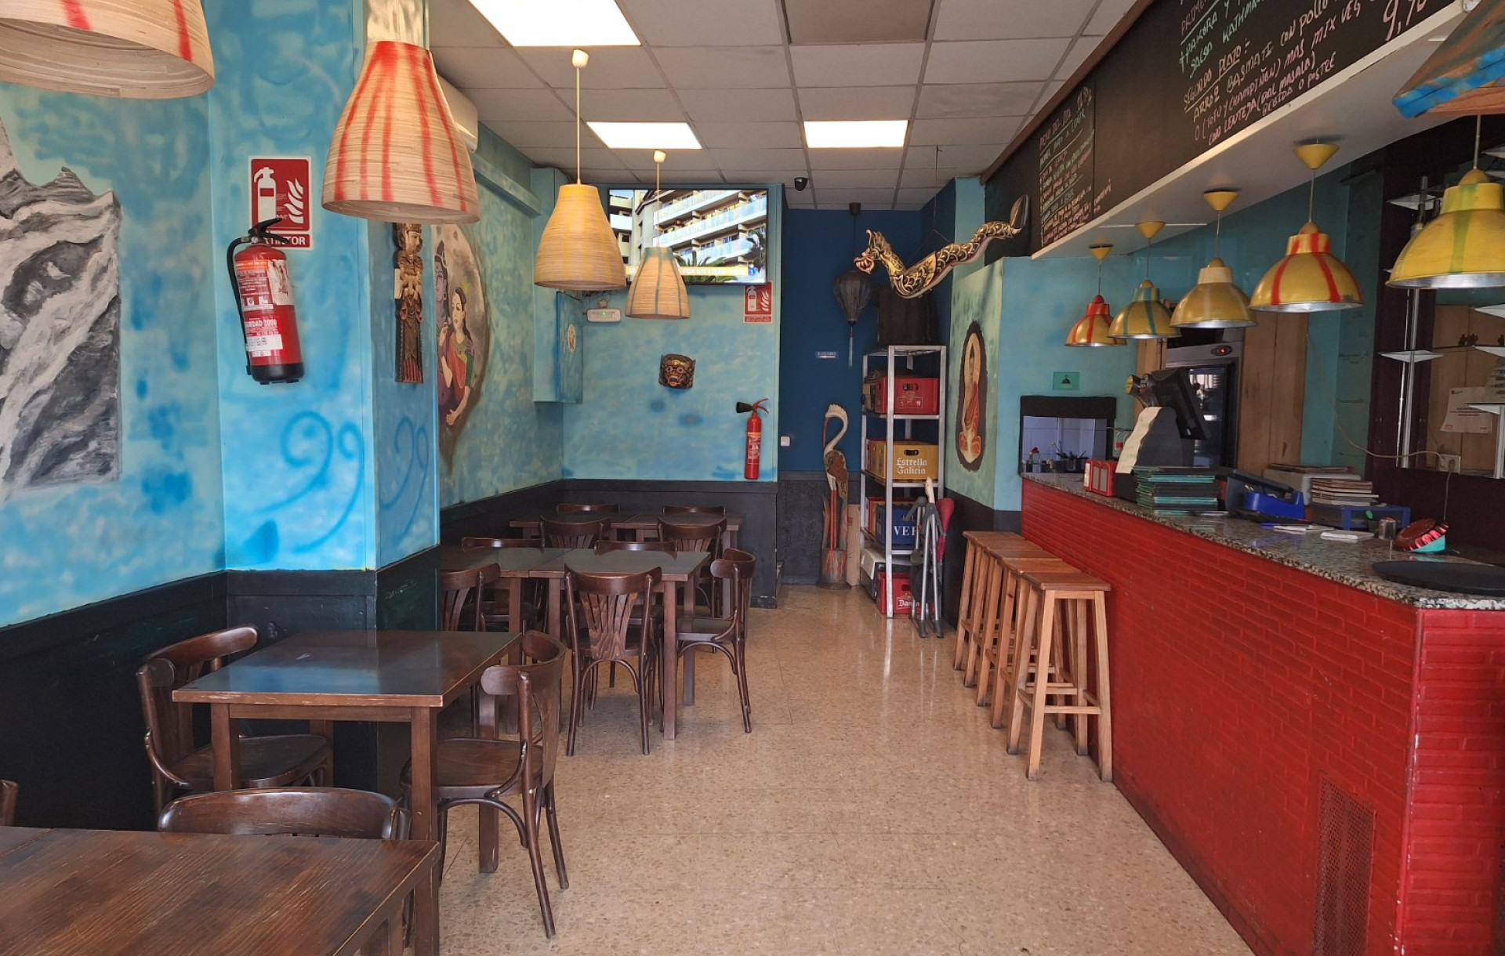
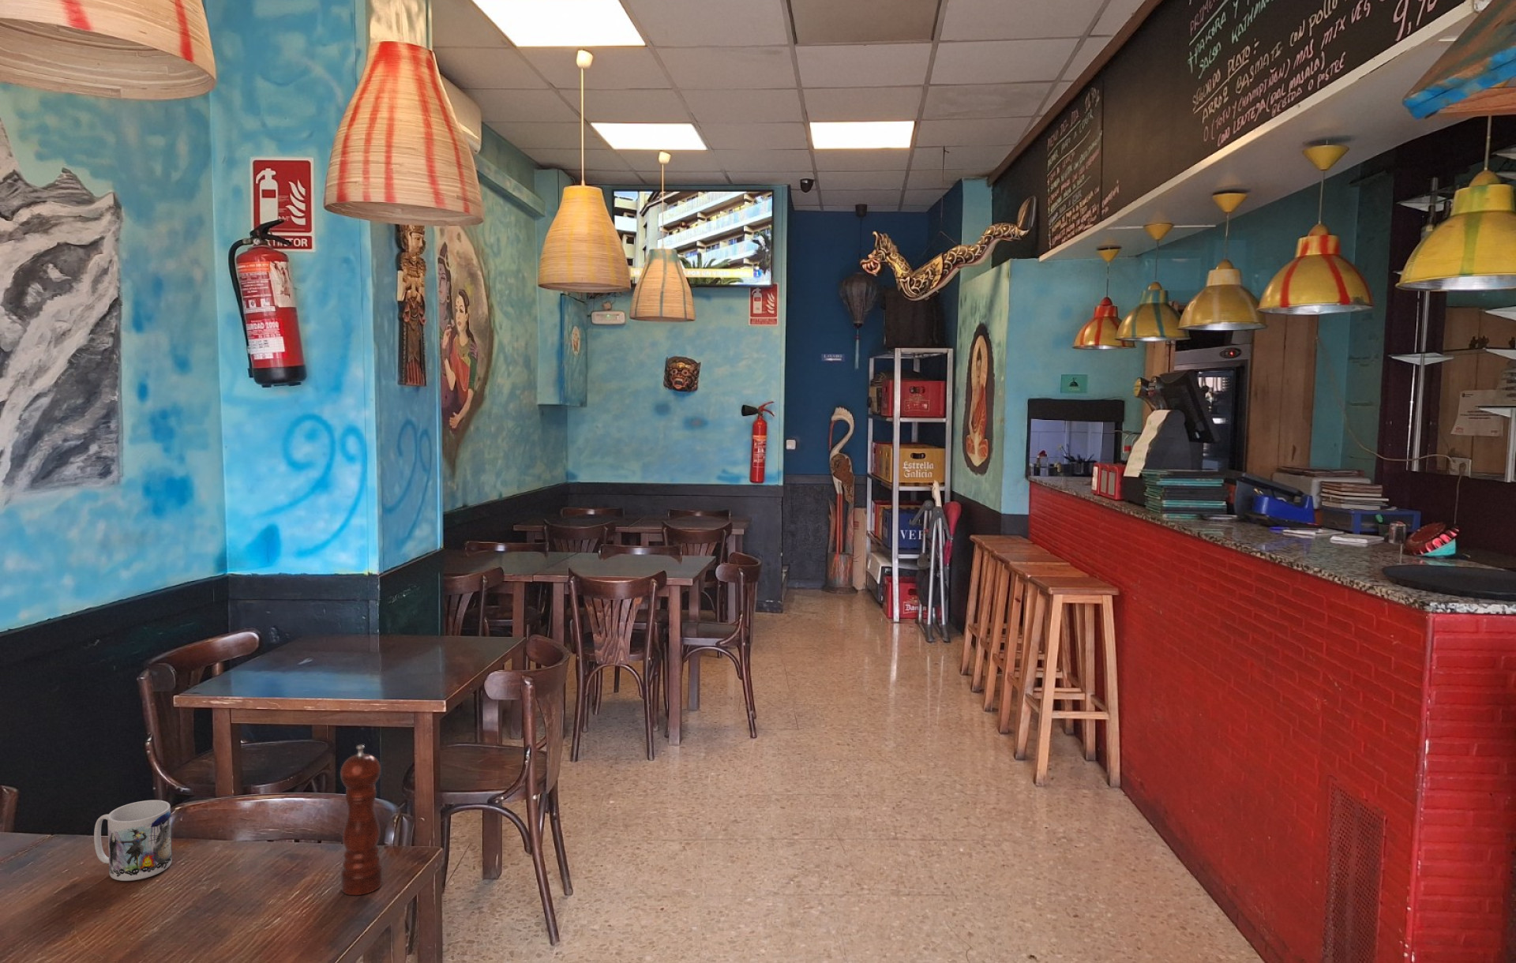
+ mug [93,800,172,881]
+ pepper mill [339,744,383,896]
